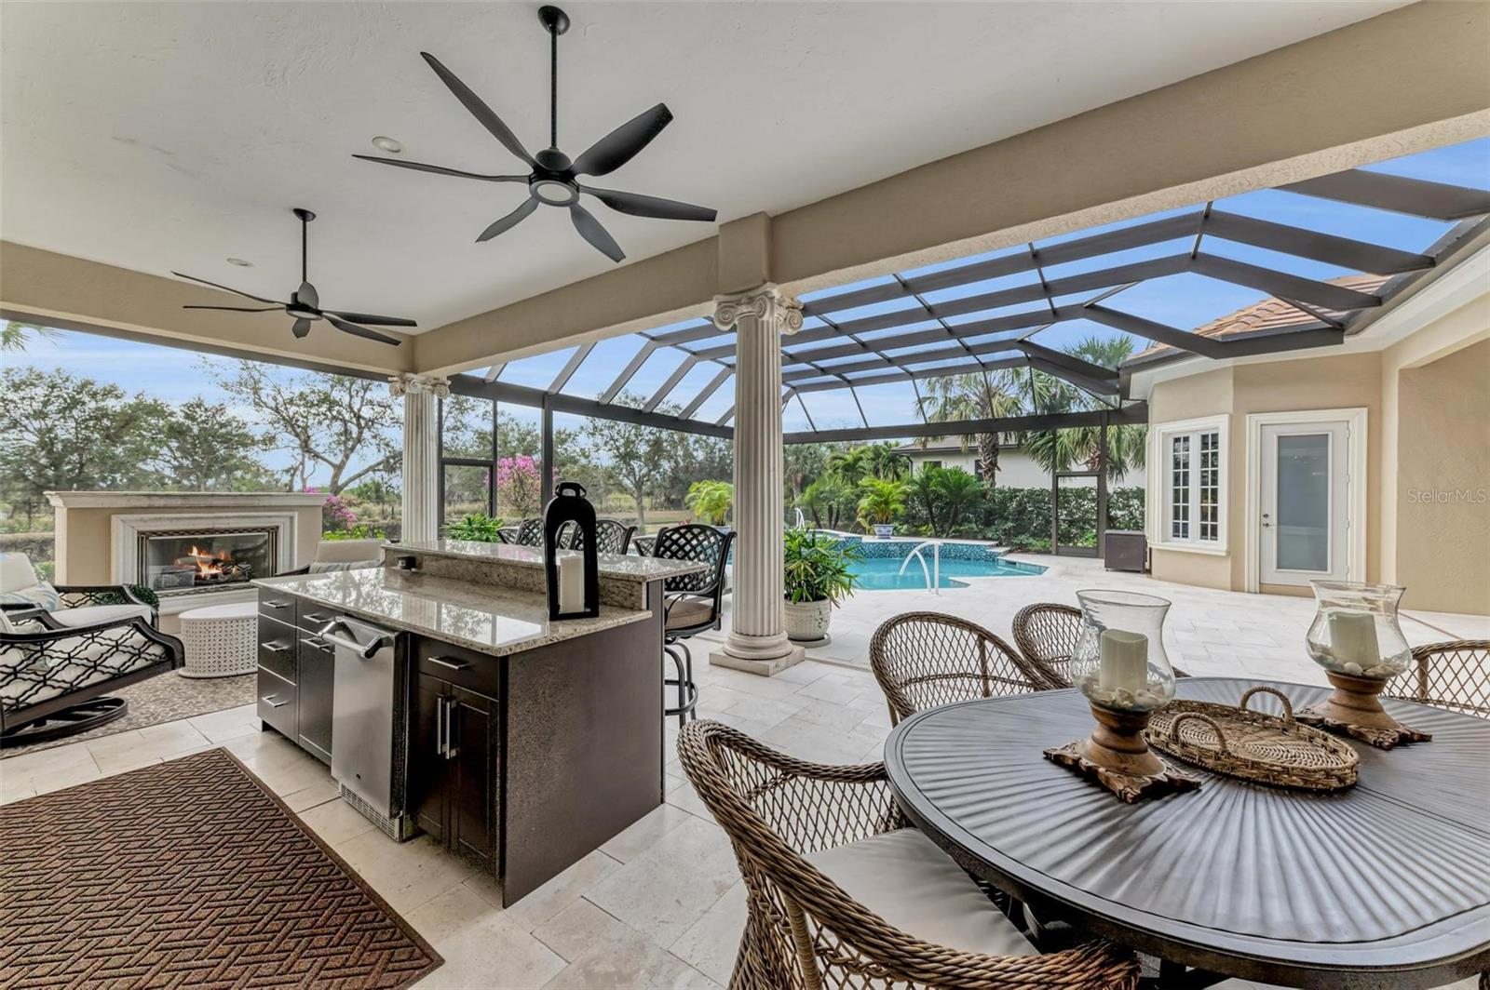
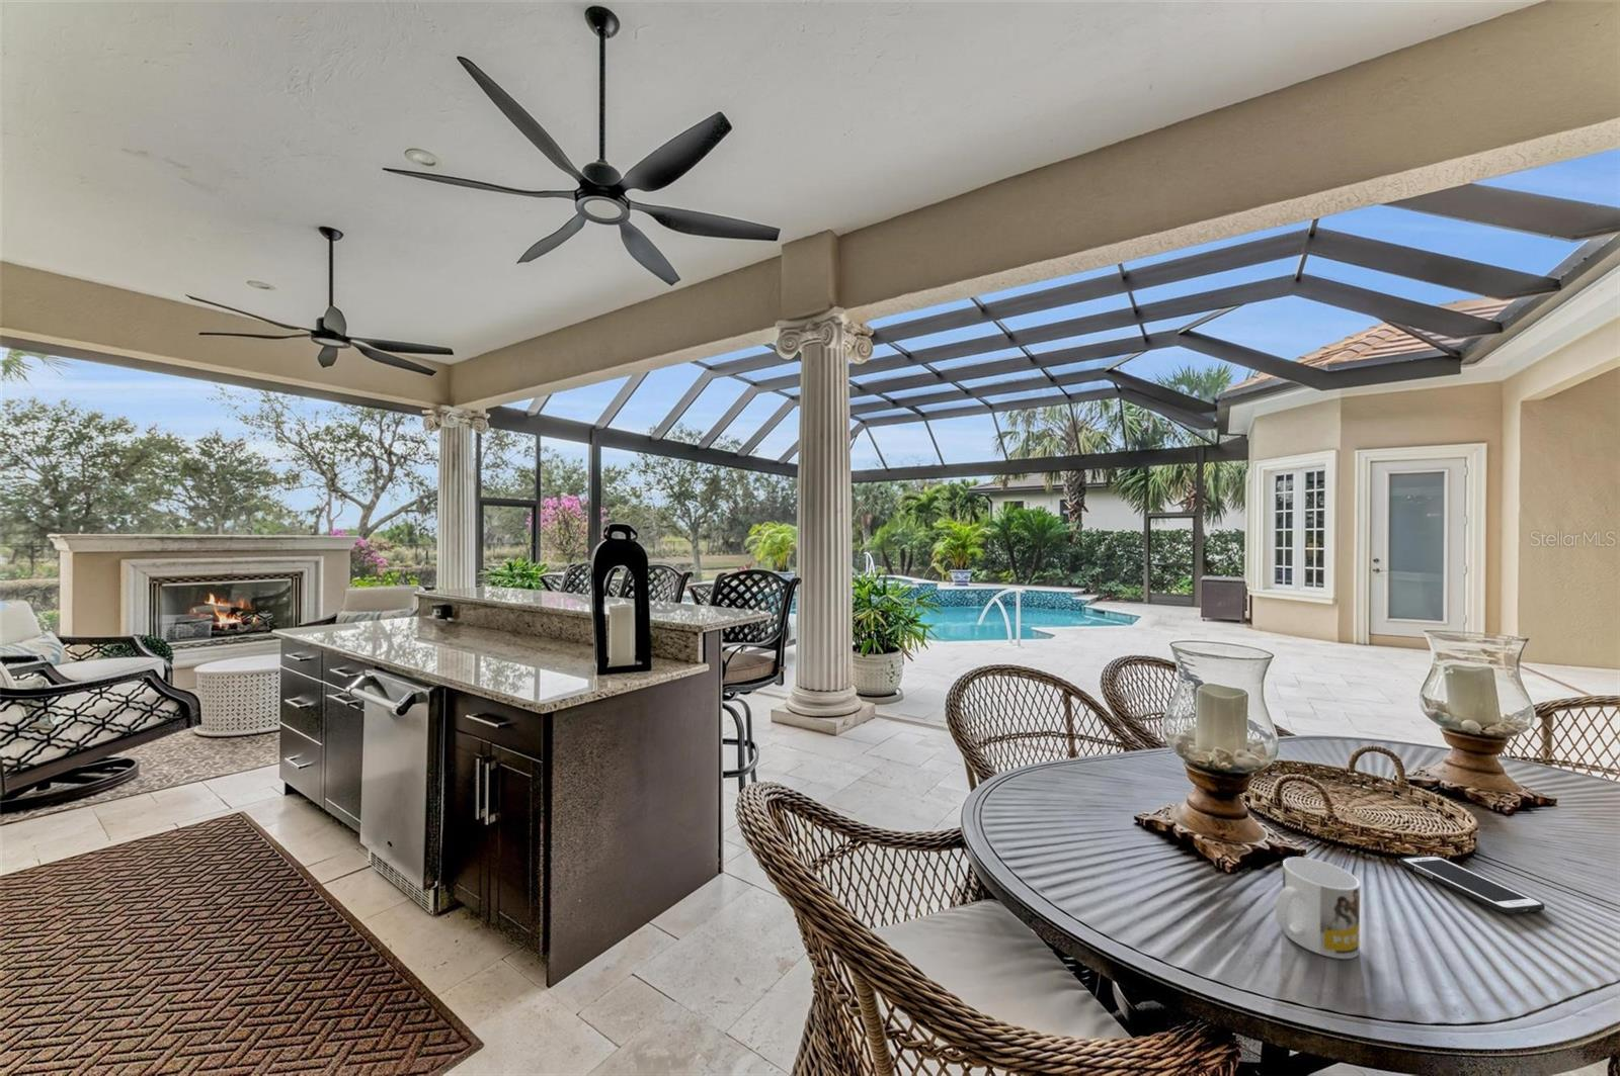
+ mug [1275,856,1360,960]
+ cell phone [1399,855,1545,915]
